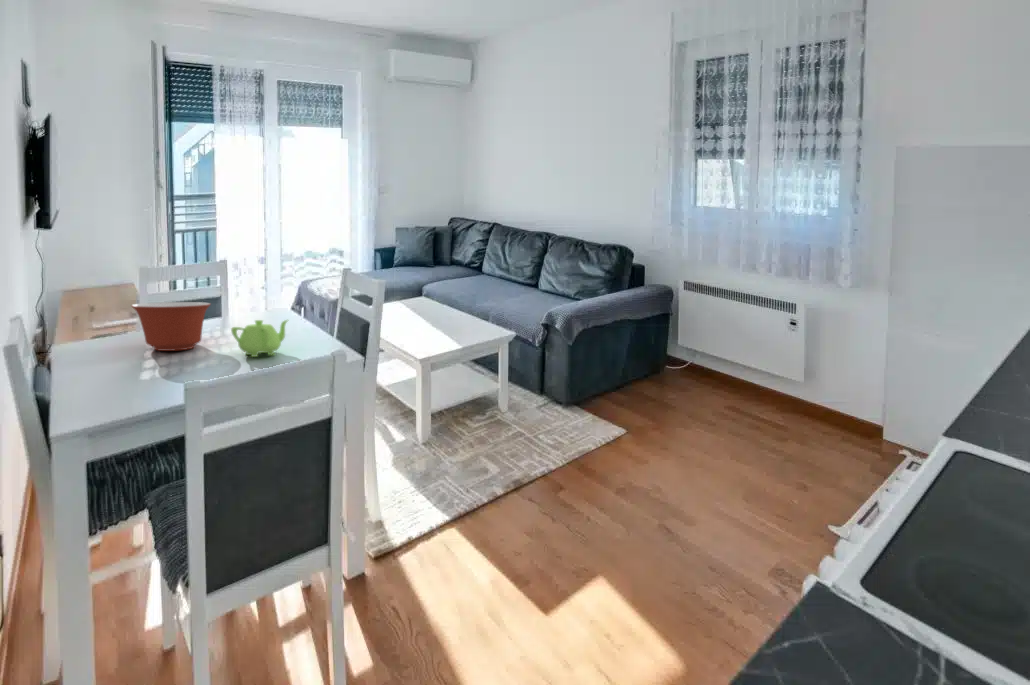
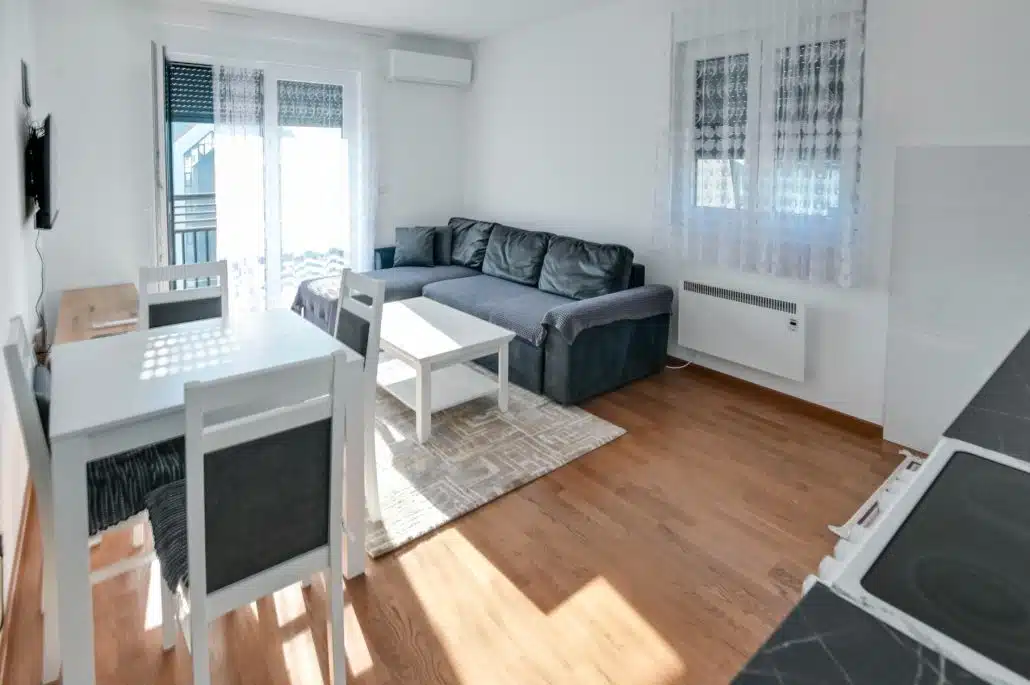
- teapot [230,318,290,358]
- mixing bowl [130,301,212,352]
